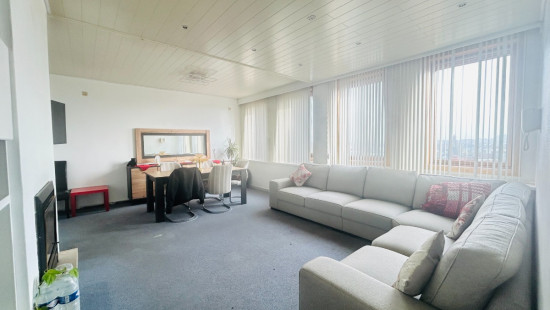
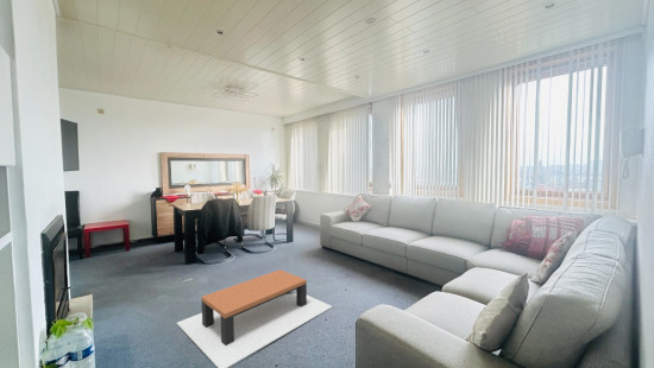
+ coffee table [176,268,333,368]
